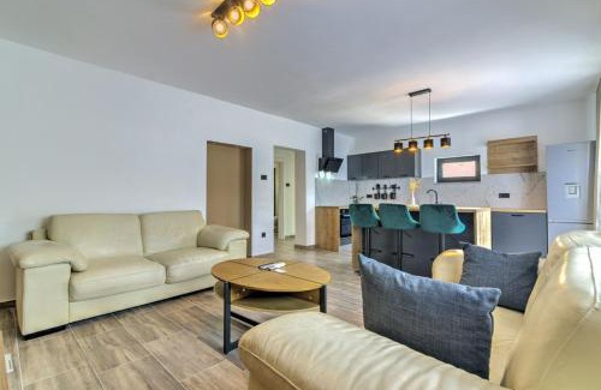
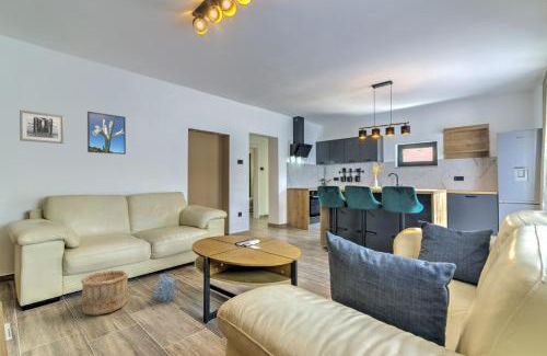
+ wooden bucket [80,269,130,317]
+ wall art [19,108,66,145]
+ decorative ball [150,273,181,302]
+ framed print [86,111,127,156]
